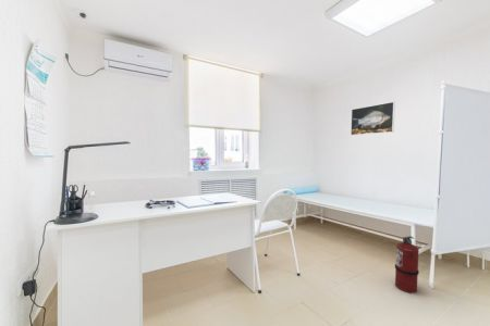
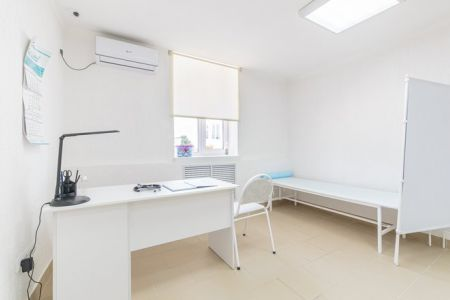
- fire extinguisher [394,235,420,294]
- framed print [350,101,396,136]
